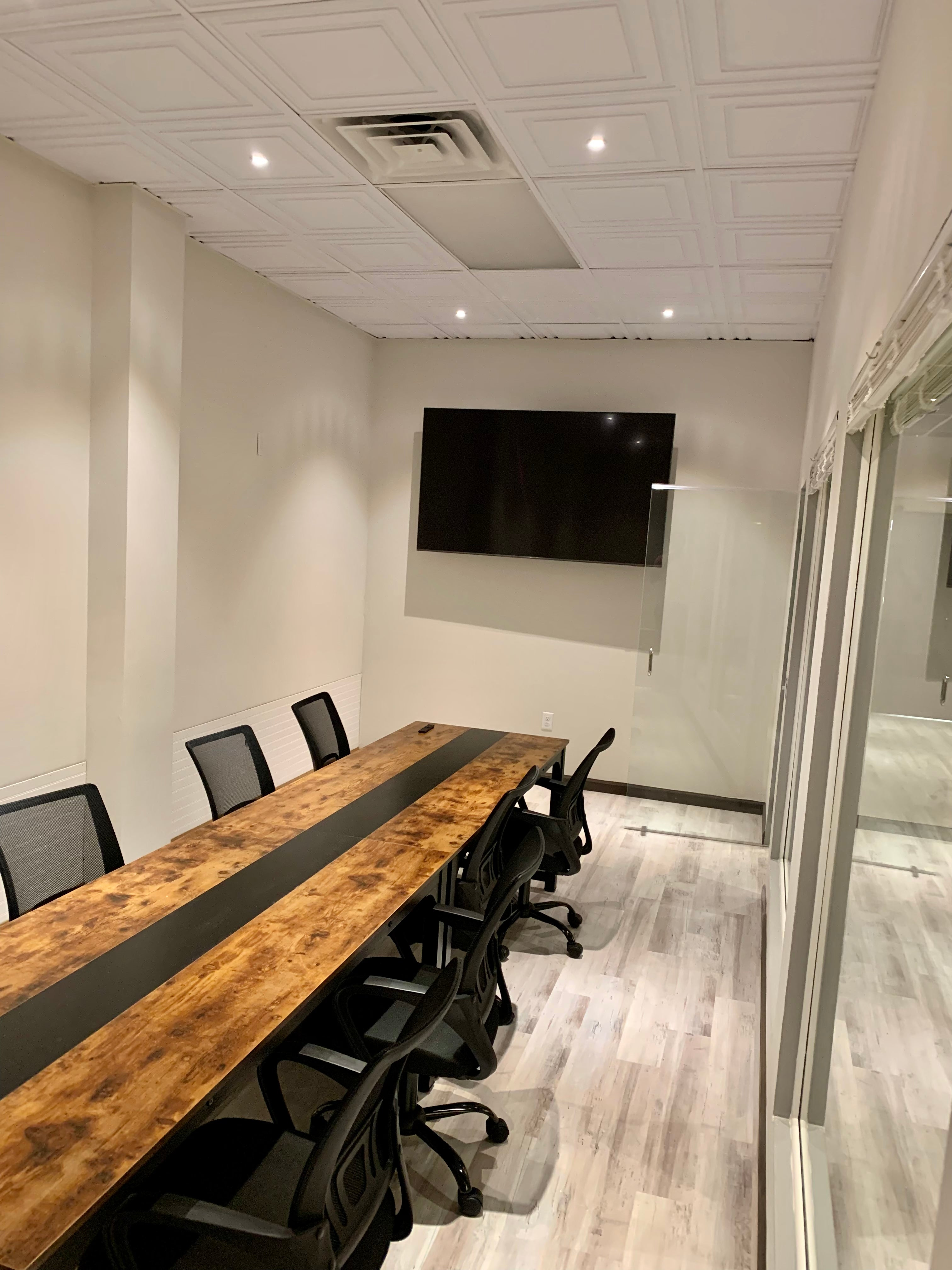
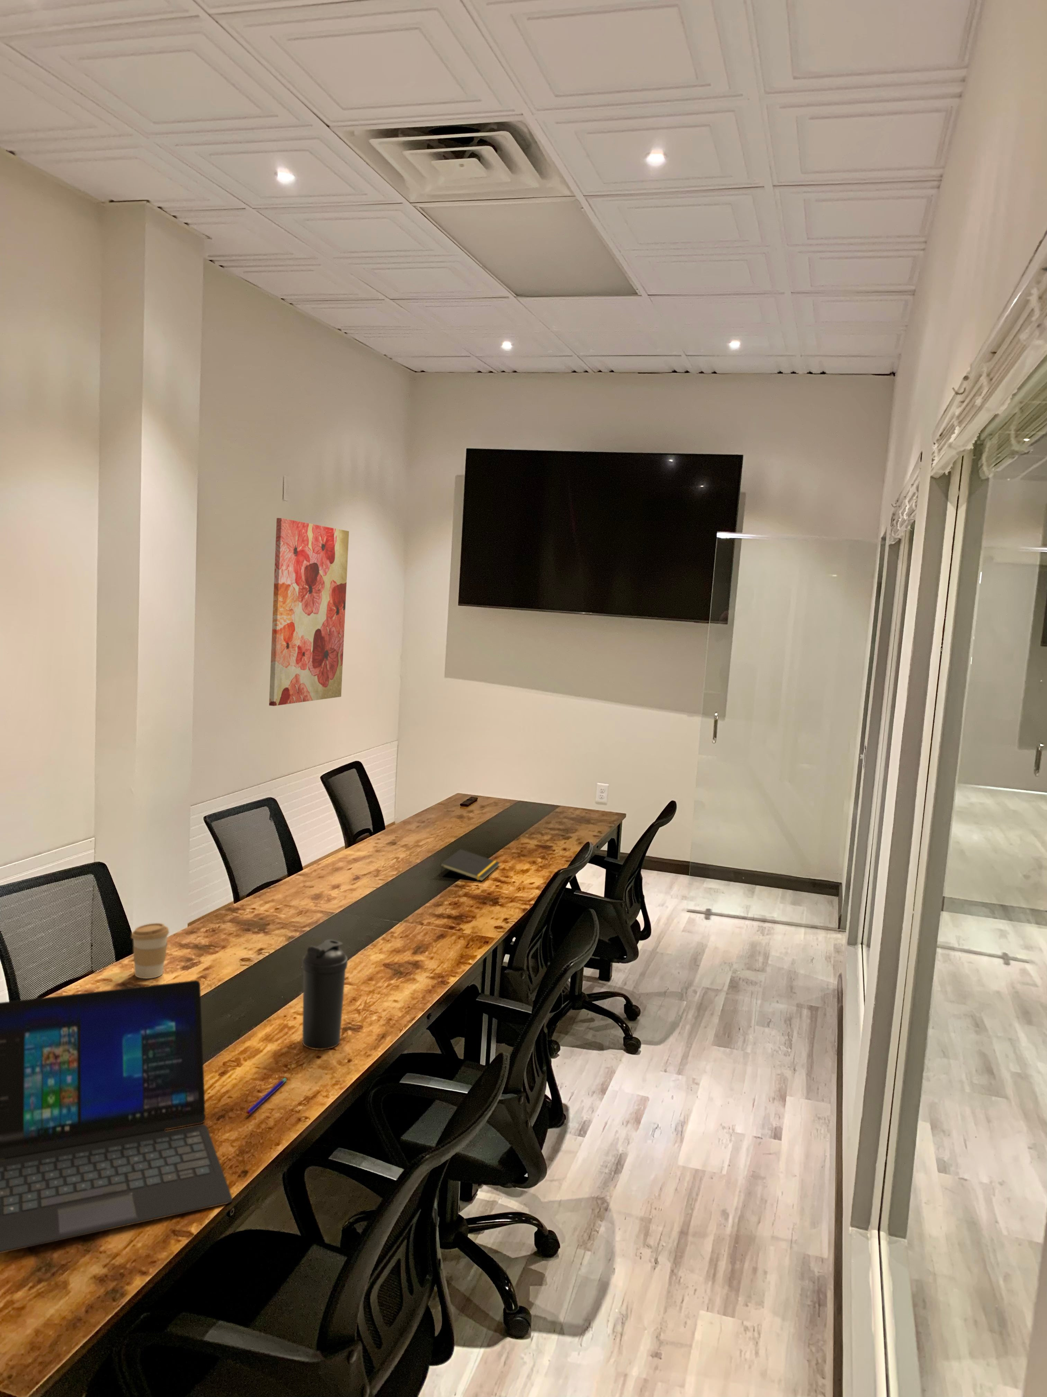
+ pen [246,1077,287,1115]
+ notepad [440,849,500,881]
+ water bottle [301,939,348,1050]
+ laptop [0,980,233,1254]
+ wall art [268,518,350,706]
+ coffee cup [131,923,169,979]
